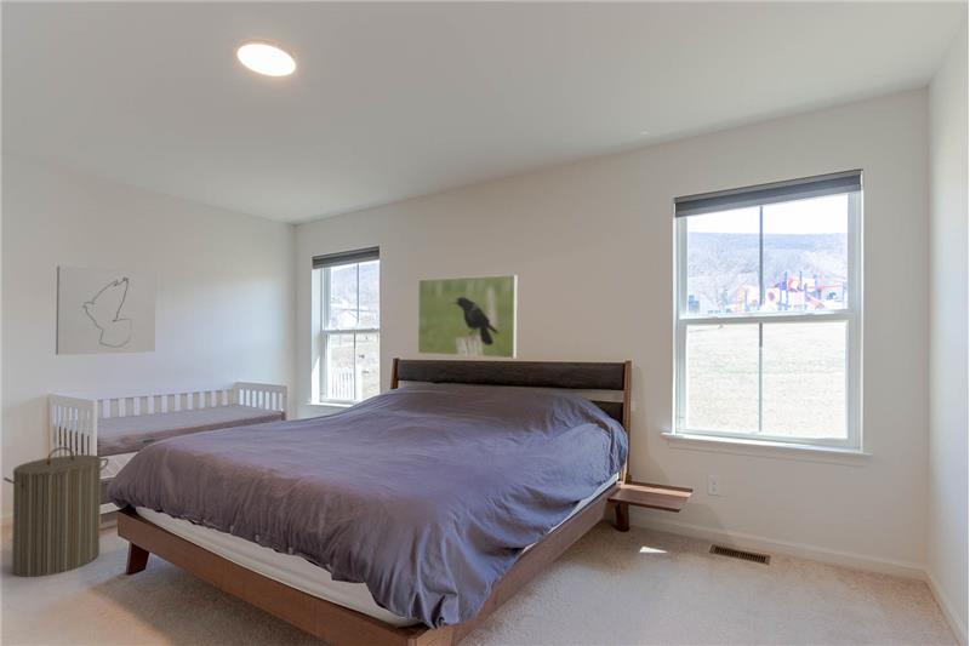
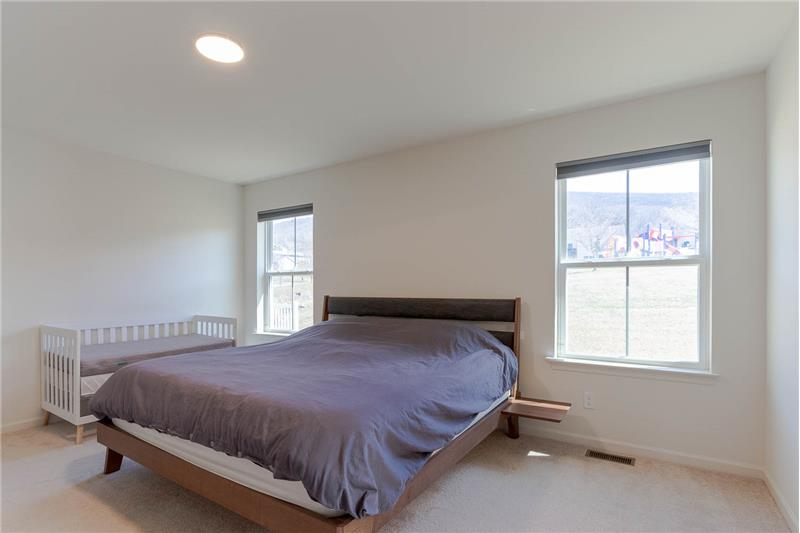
- wall art [55,265,156,356]
- laundry hamper [2,446,110,578]
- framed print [417,274,518,360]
